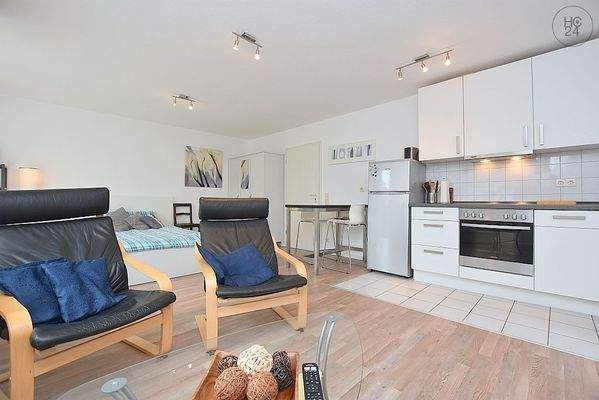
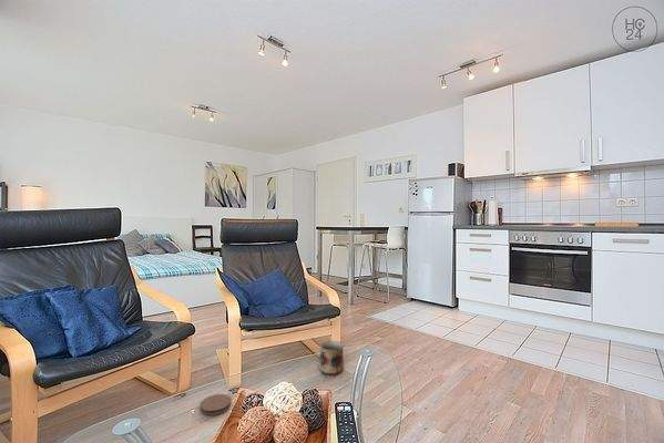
+ mug [318,340,345,375]
+ coaster [198,393,232,416]
